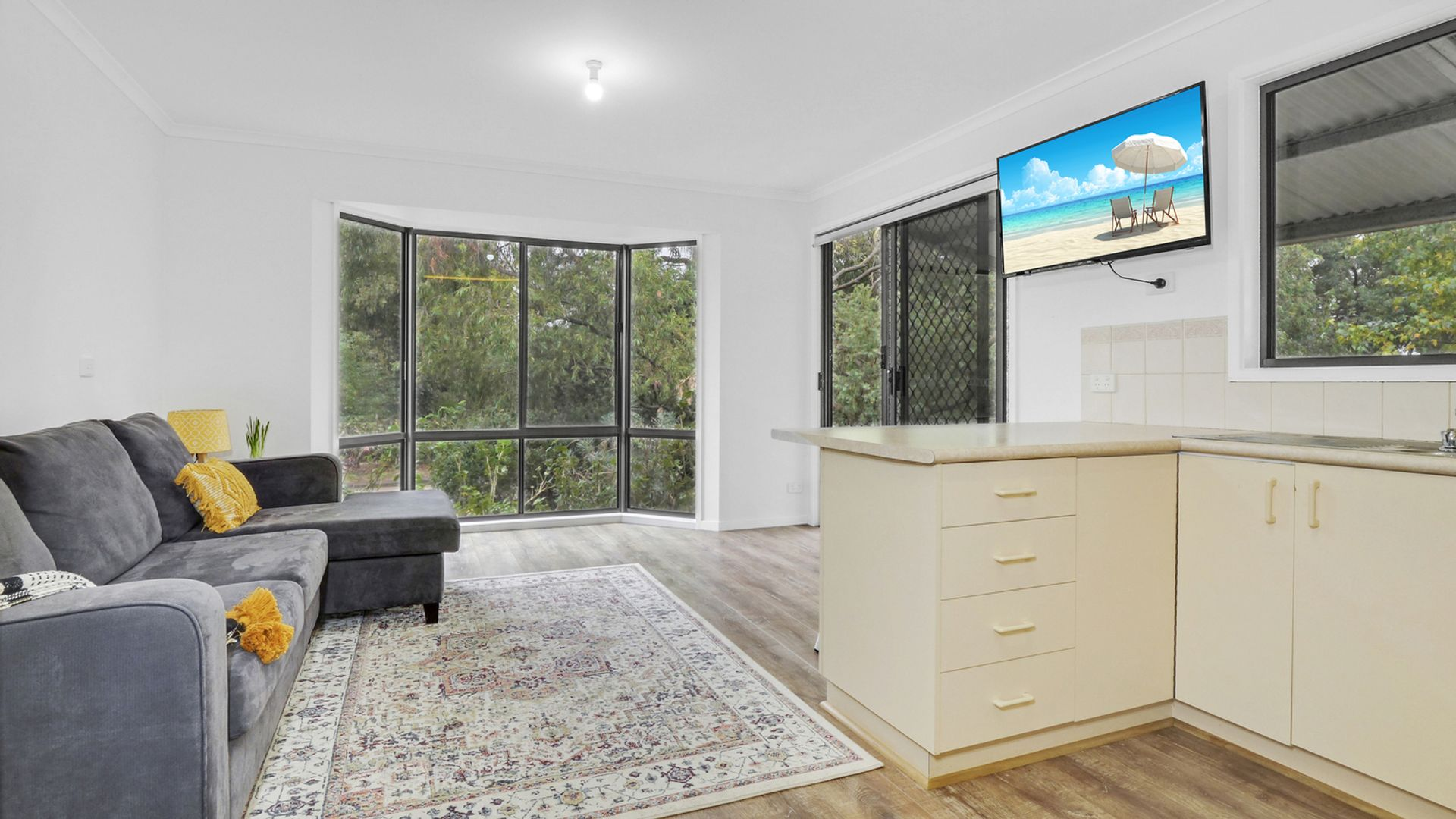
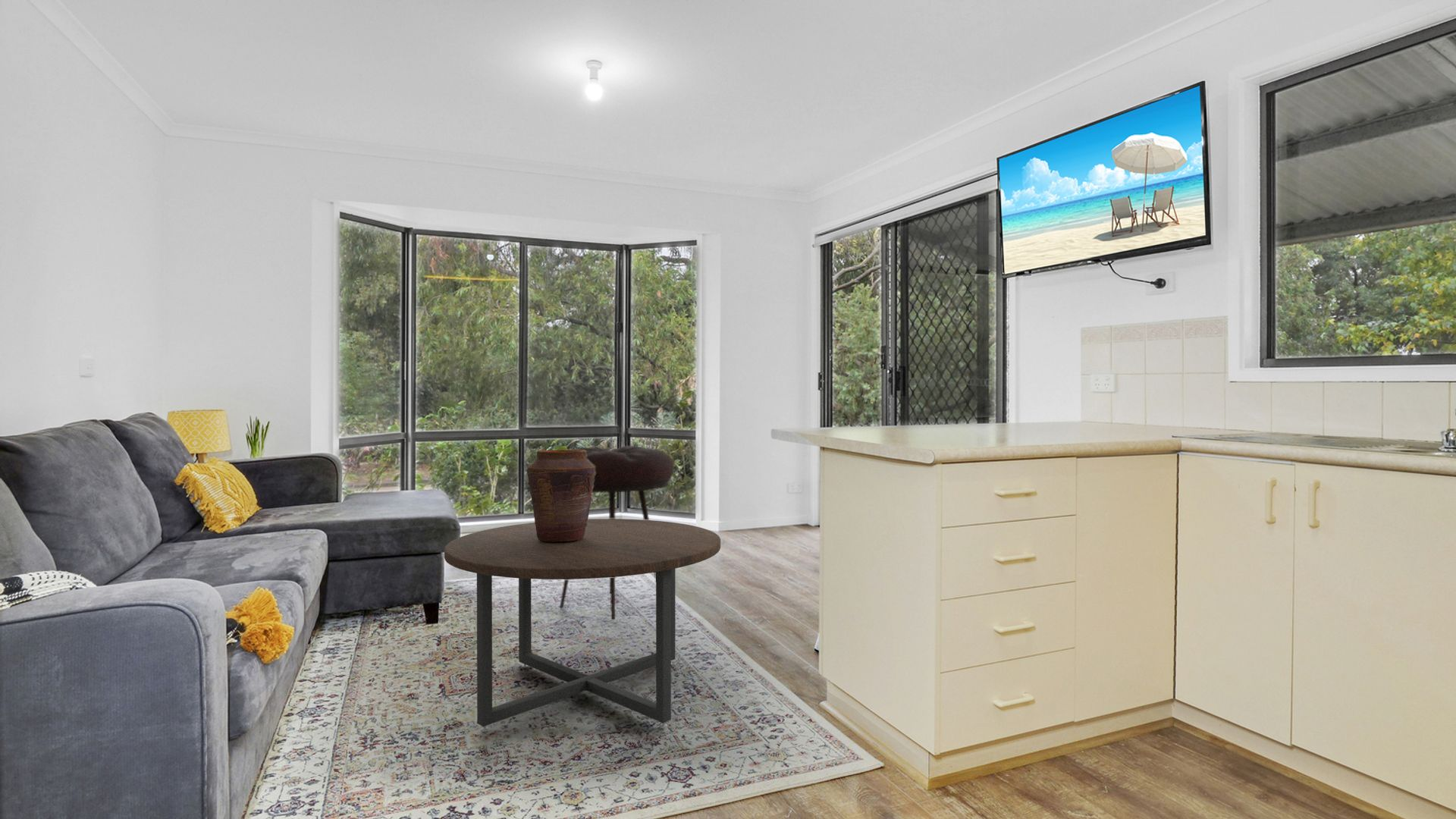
+ vase [526,449,595,542]
+ stool [559,445,675,621]
+ coffee table [444,518,721,733]
